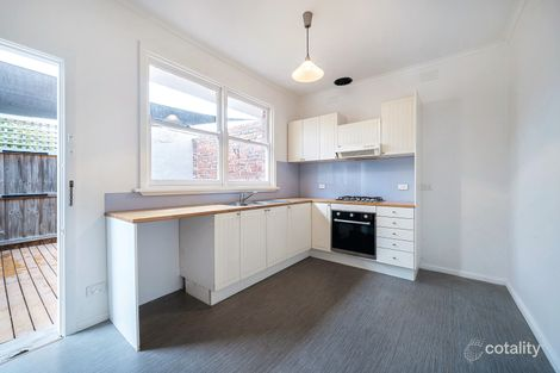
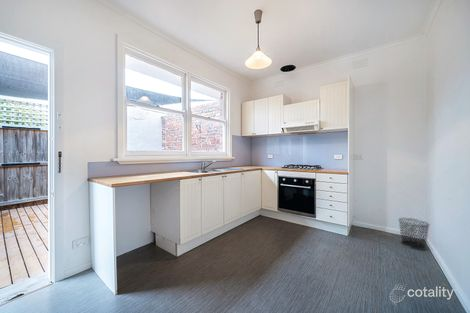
+ waste bin [397,217,431,251]
